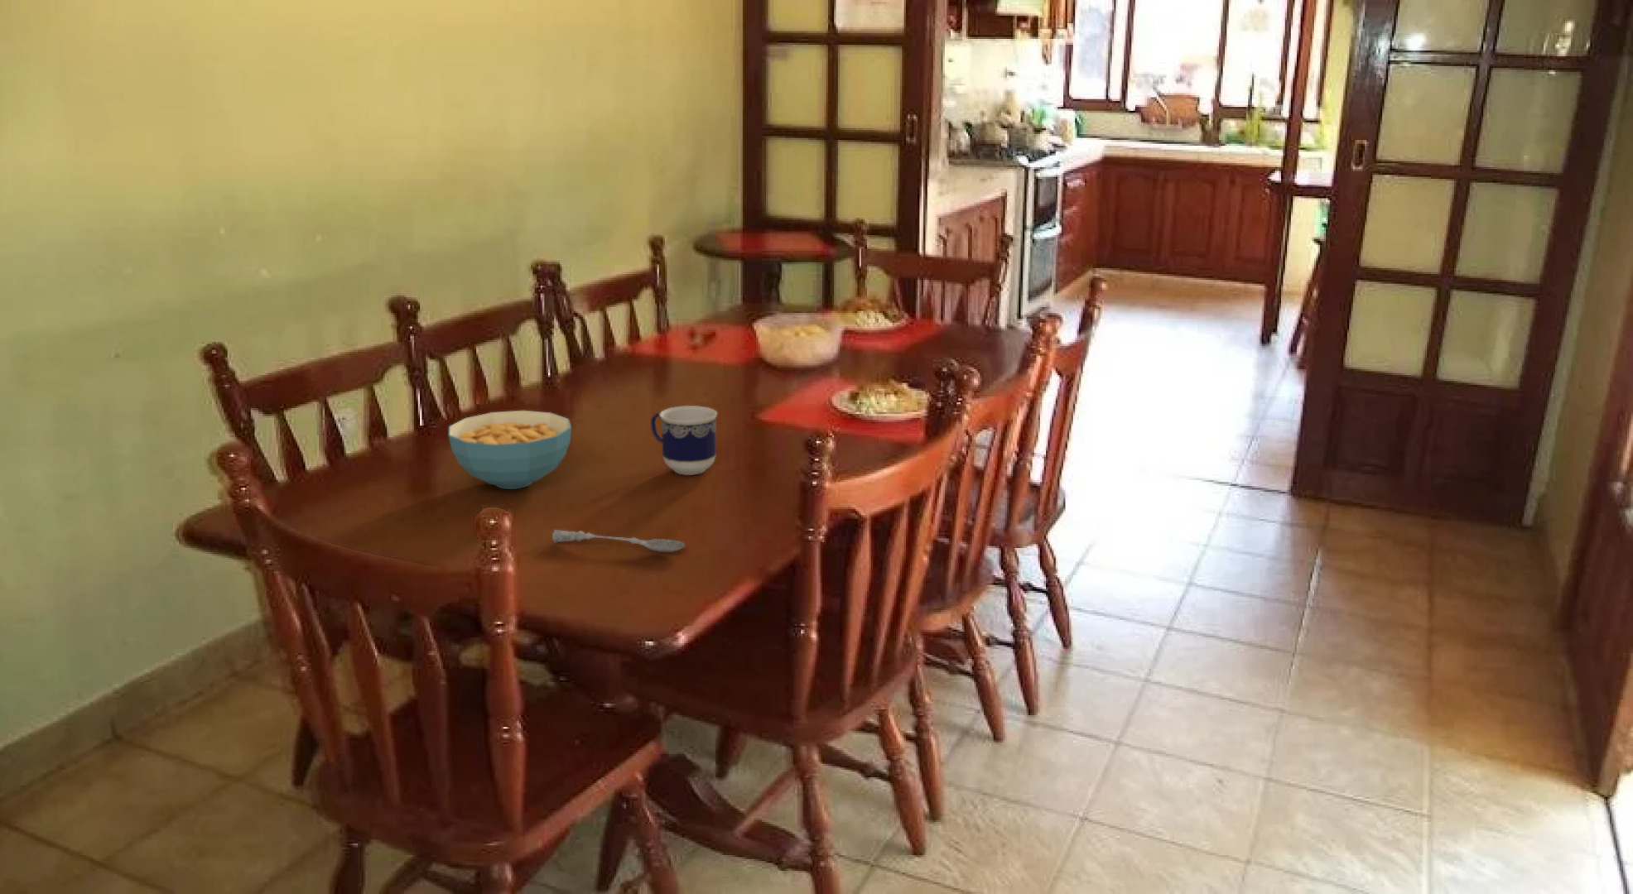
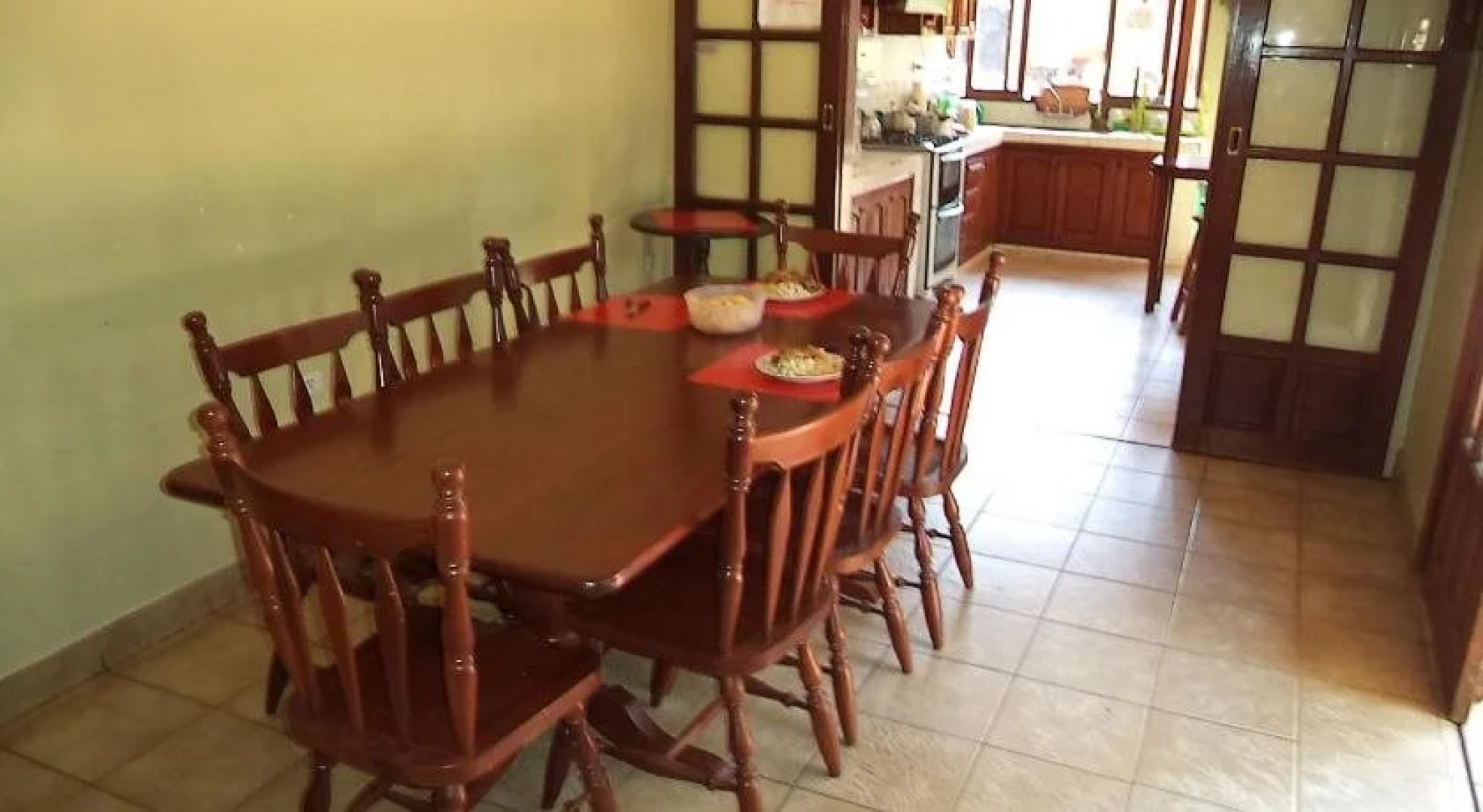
- cereal bowl [448,410,573,490]
- cup [650,405,718,476]
- soupspoon [552,528,686,553]
